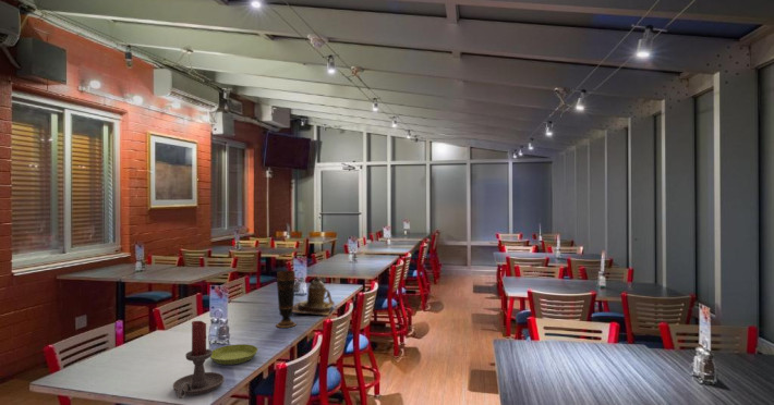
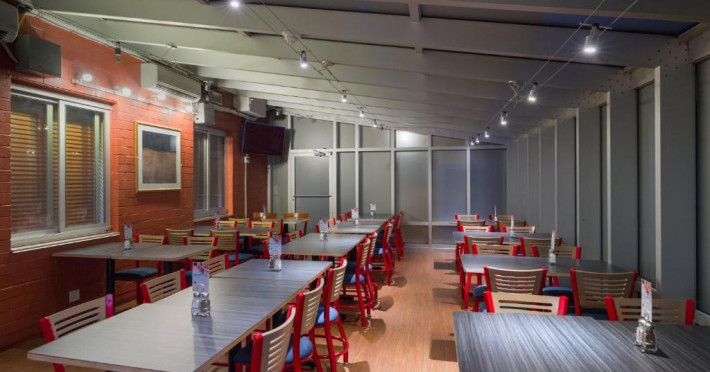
- saucer [209,343,258,366]
- candle holder [172,320,226,400]
- vase [275,270,298,329]
- teapot [292,275,336,316]
